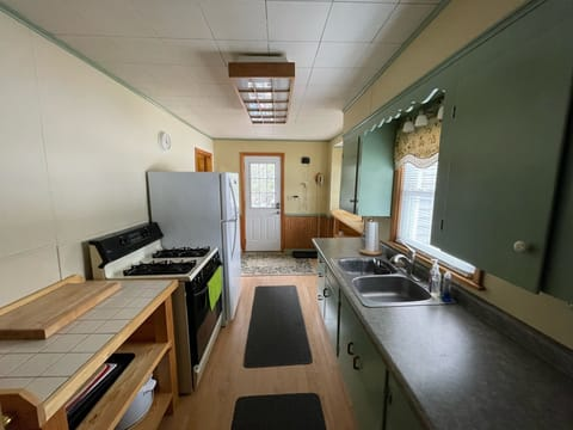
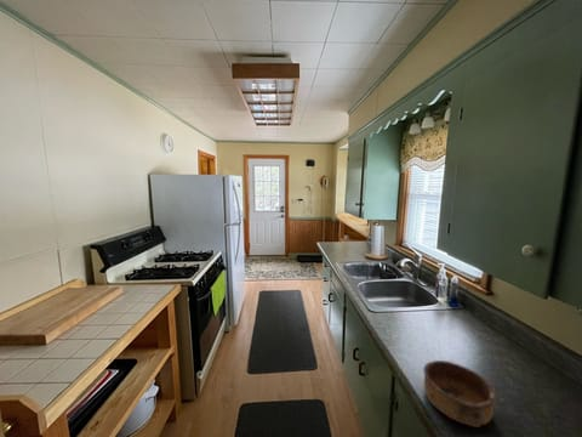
+ bowl [422,359,497,429]
